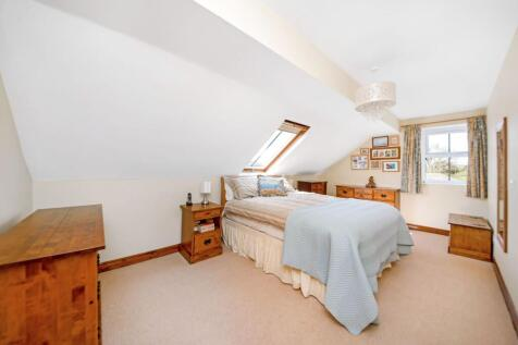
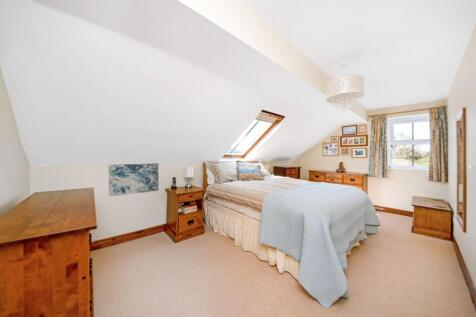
+ wall art [108,163,160,197]
